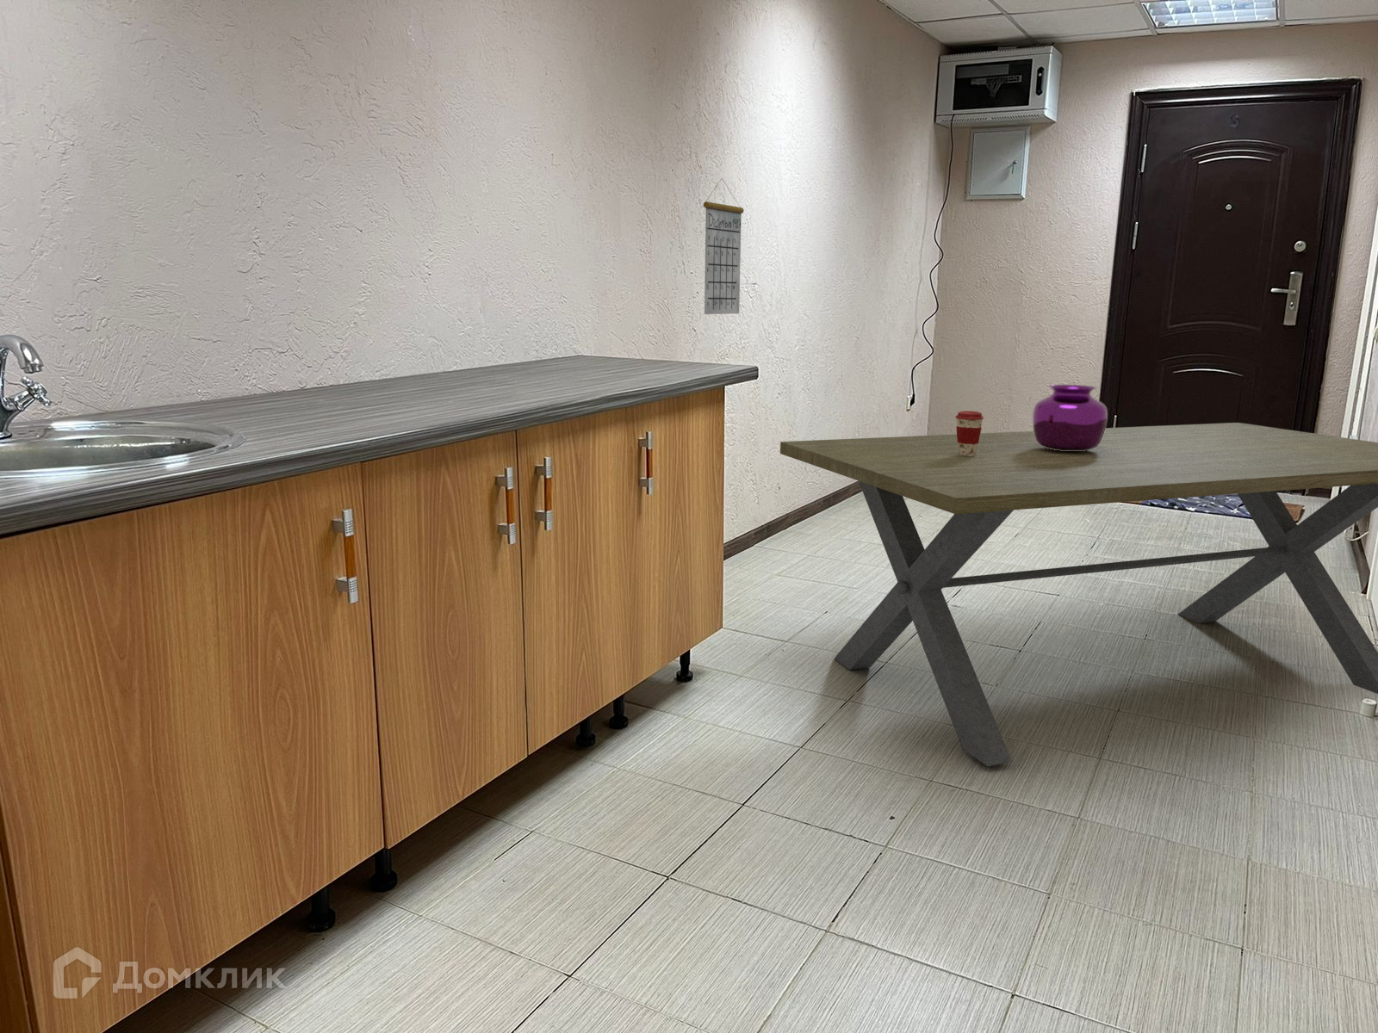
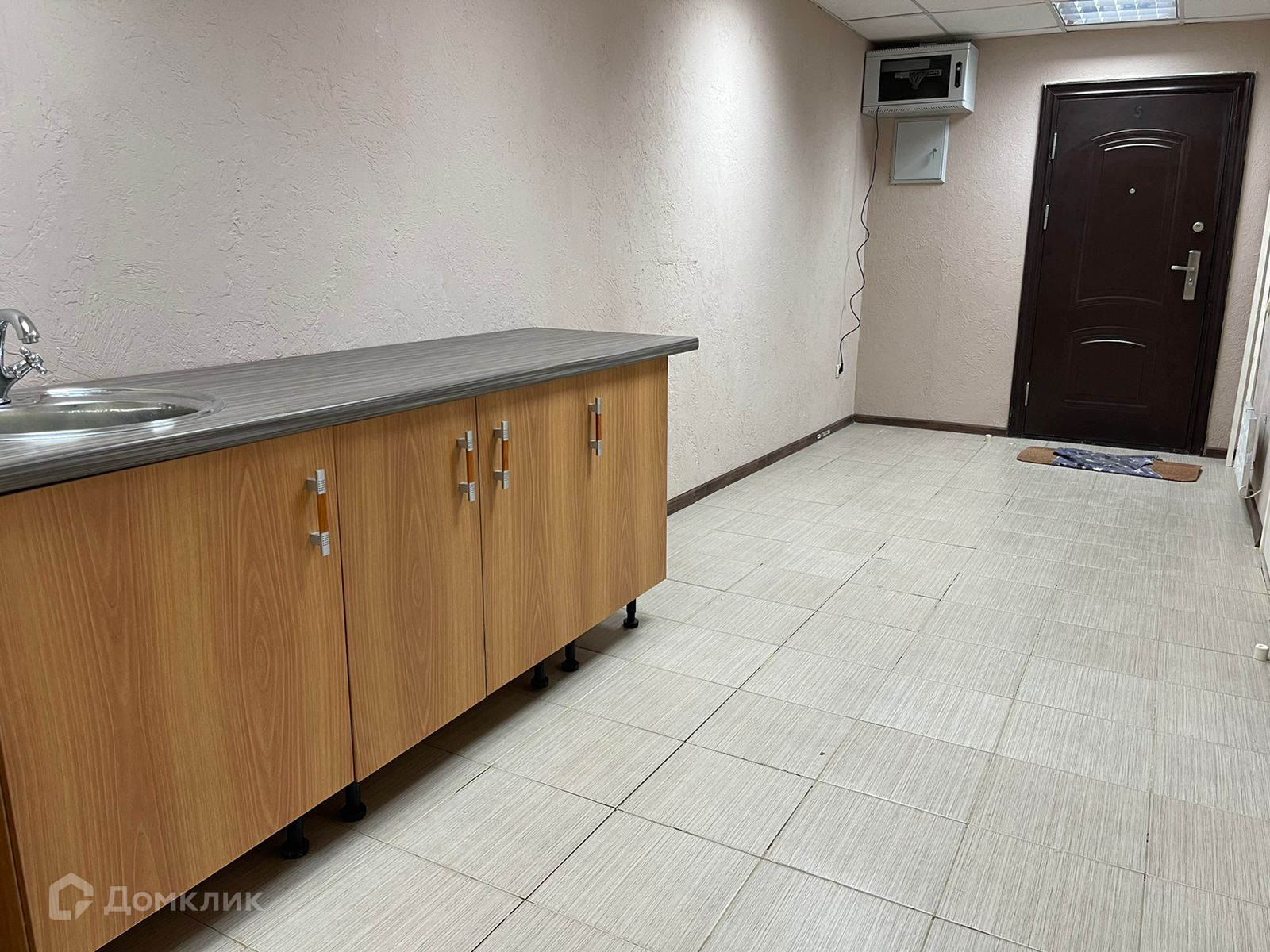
- calendar [703,177,744,315]
- vase [1032,384,1109,451]
- dining table [779,422,1378,767]
- coffee cup [954,410,984,456]
